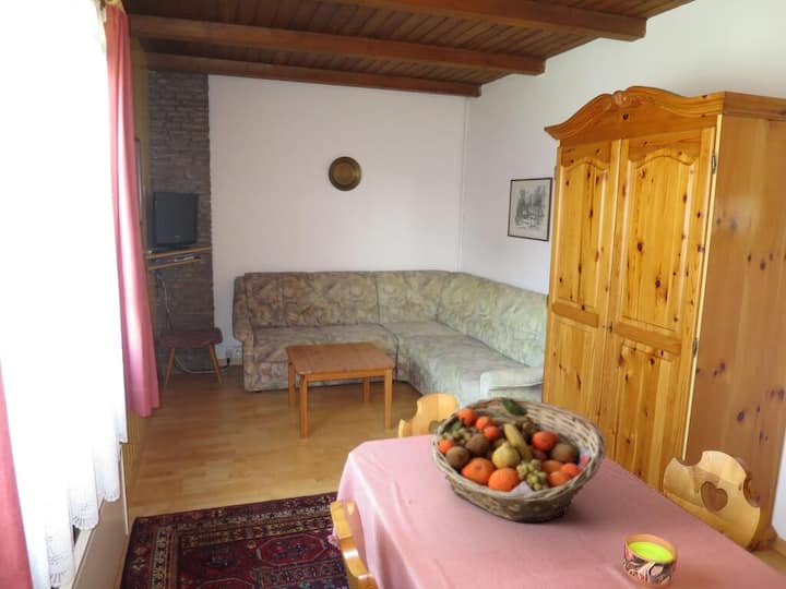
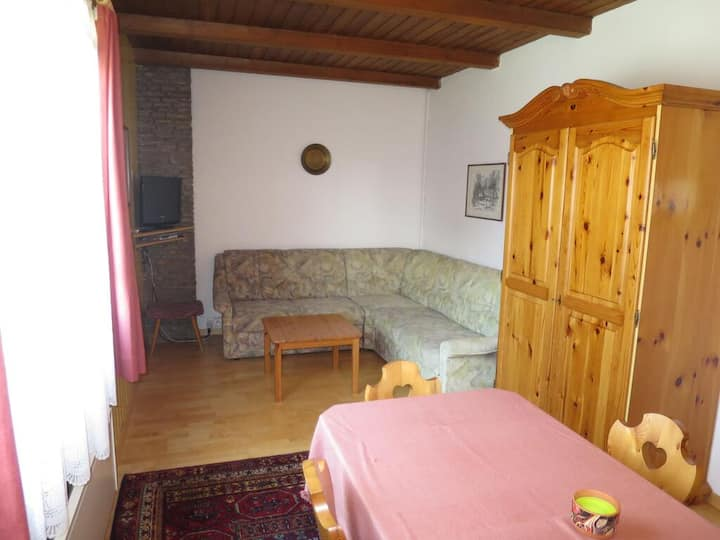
- fruit basket [430,395,607,522]
